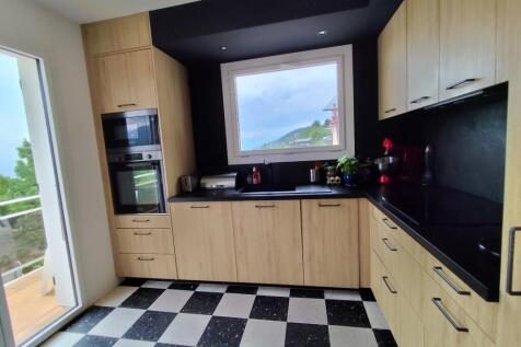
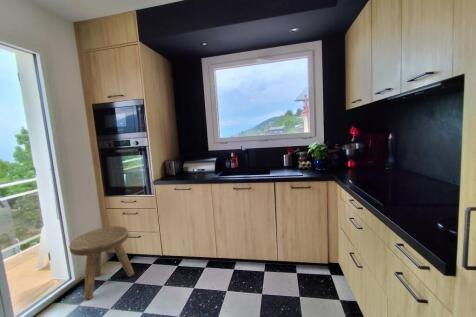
+ stool [68,225,135,300]
